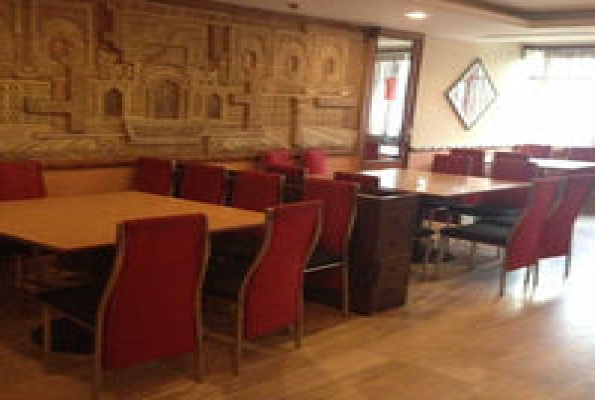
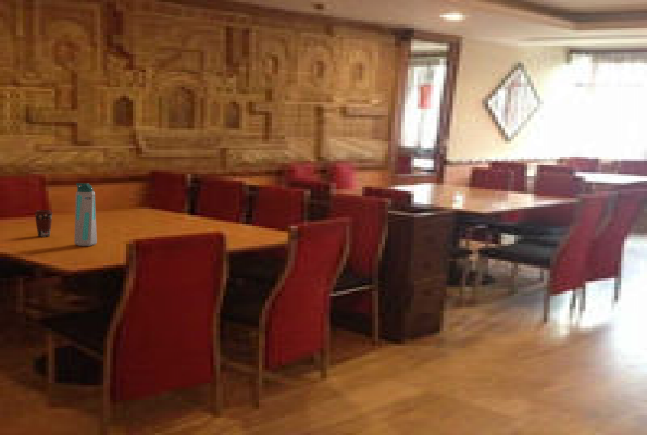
+ water bottle [73,182,98,247]
+ coffee cup [33,209,54,238]
